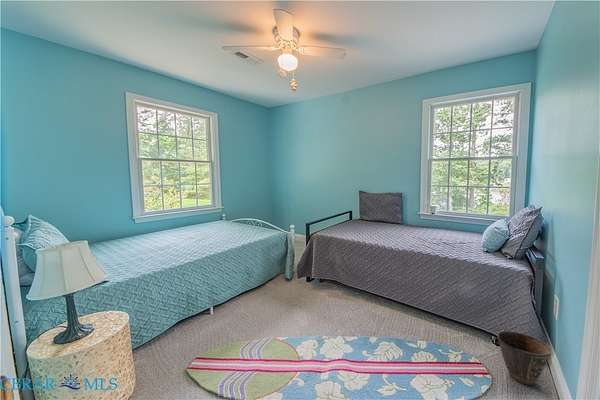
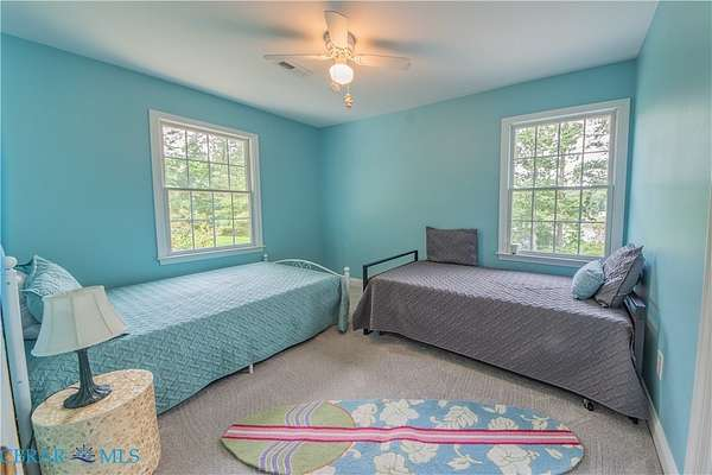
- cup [496,330,553,386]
